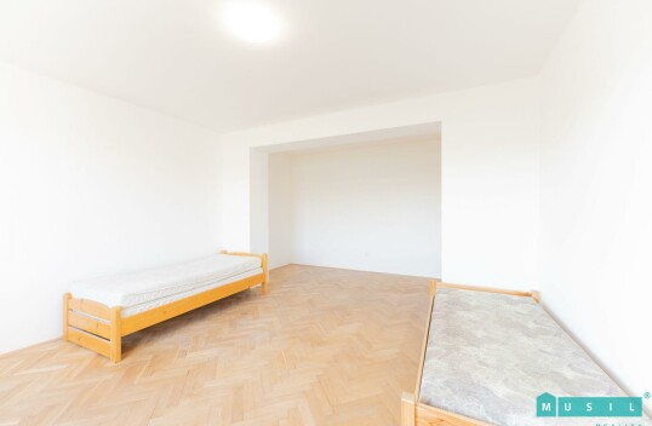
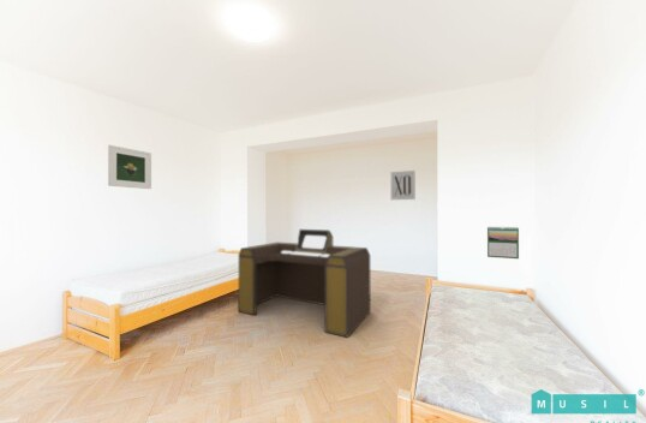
+ wall art [389,169,417,201]
+ calendar [486,226,520,260]
+ desk [238,228,372,339]
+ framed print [107,144,152,190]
